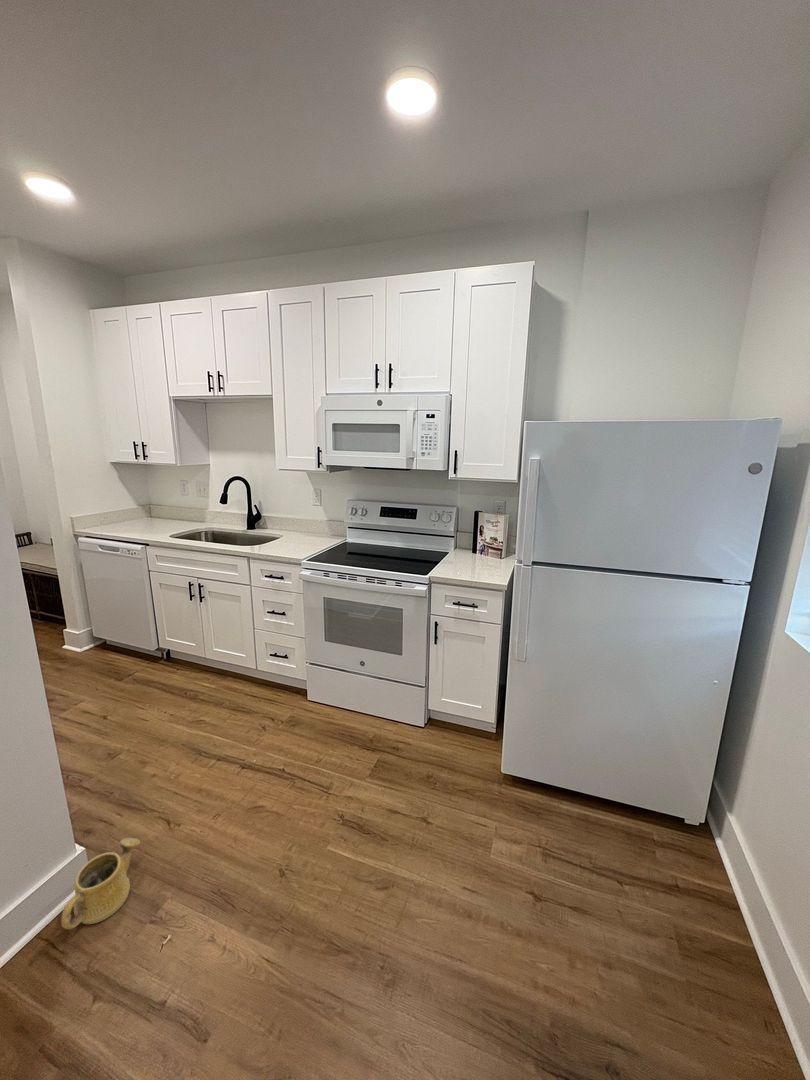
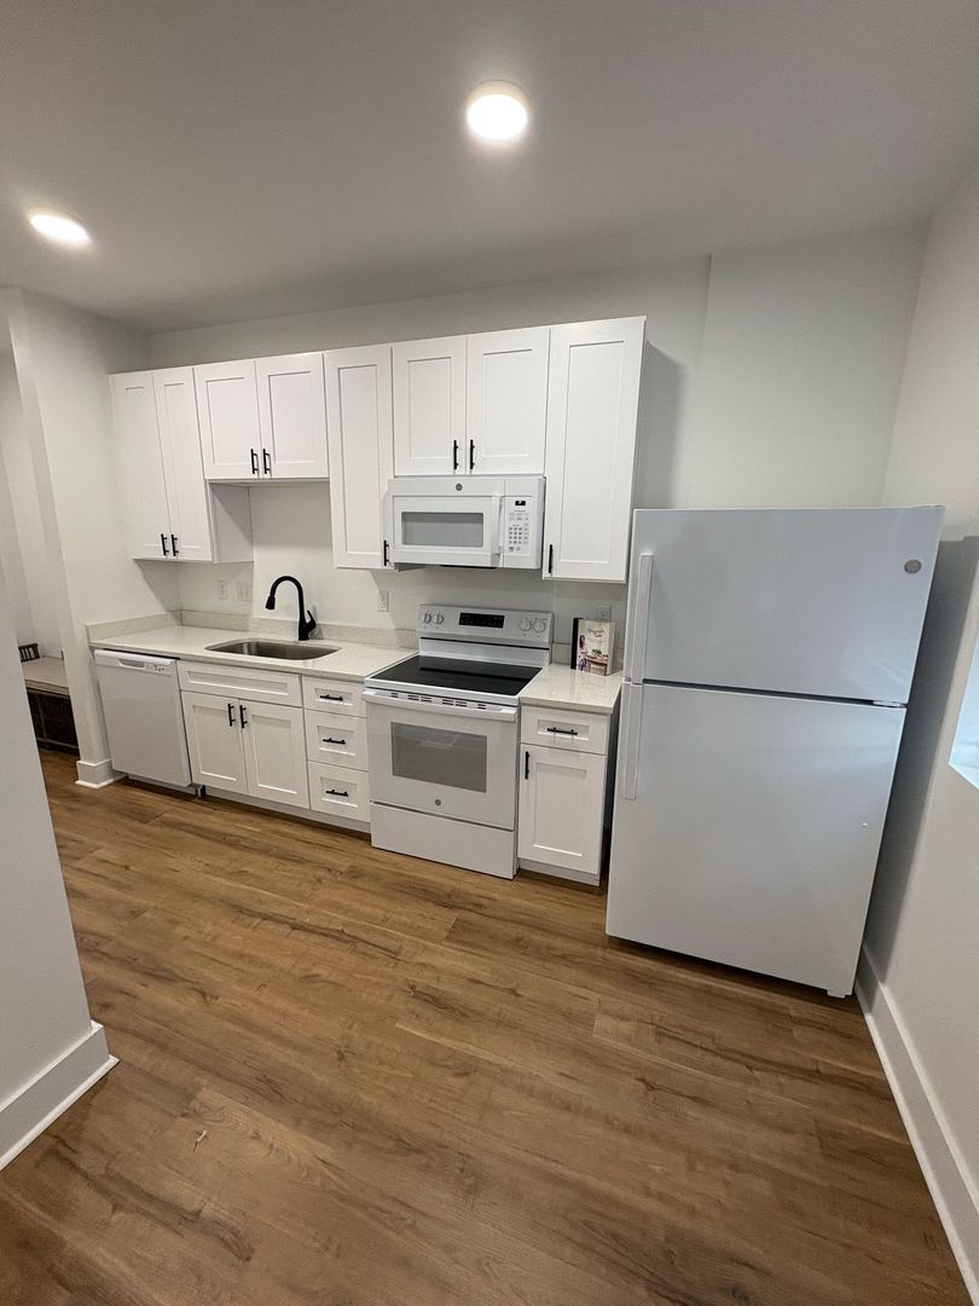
- watering can [60,837,141,930]
